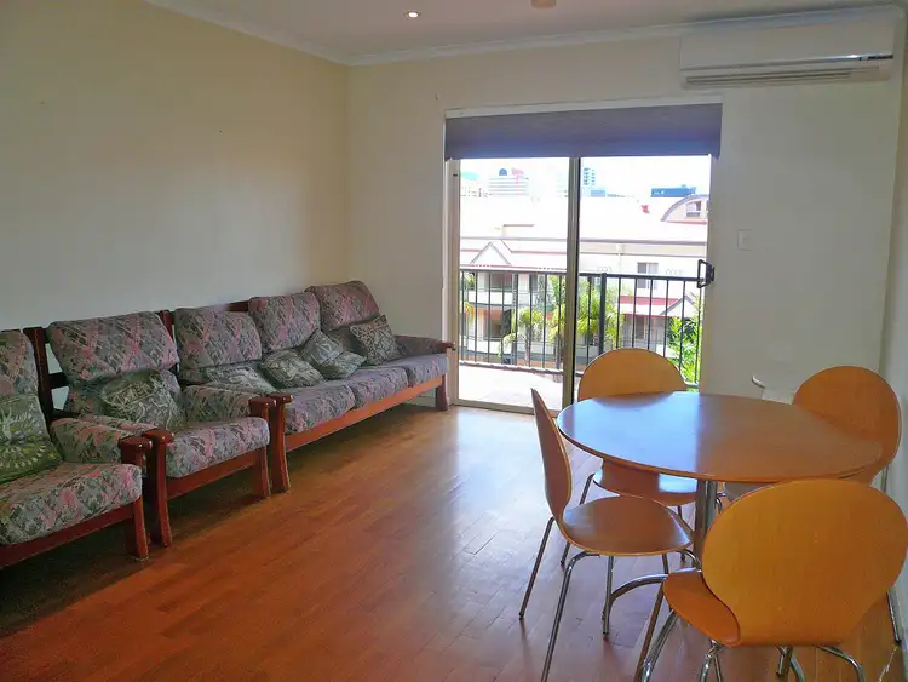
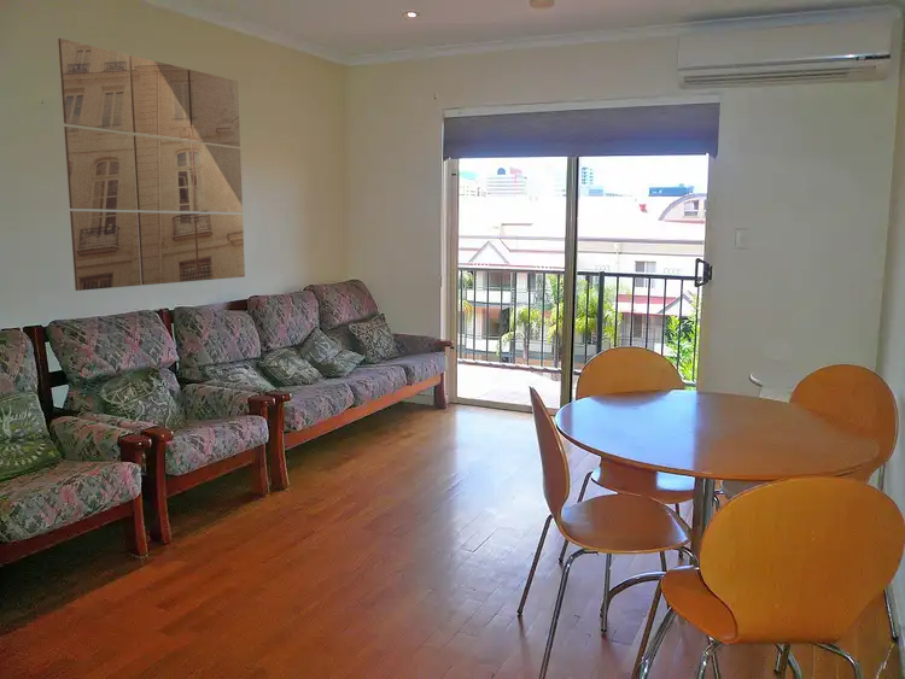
+ wall art [57,37,246,292]
